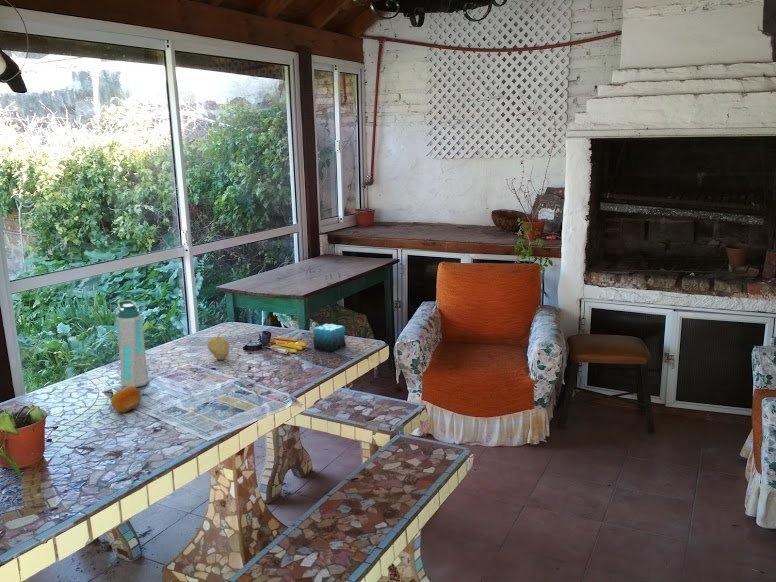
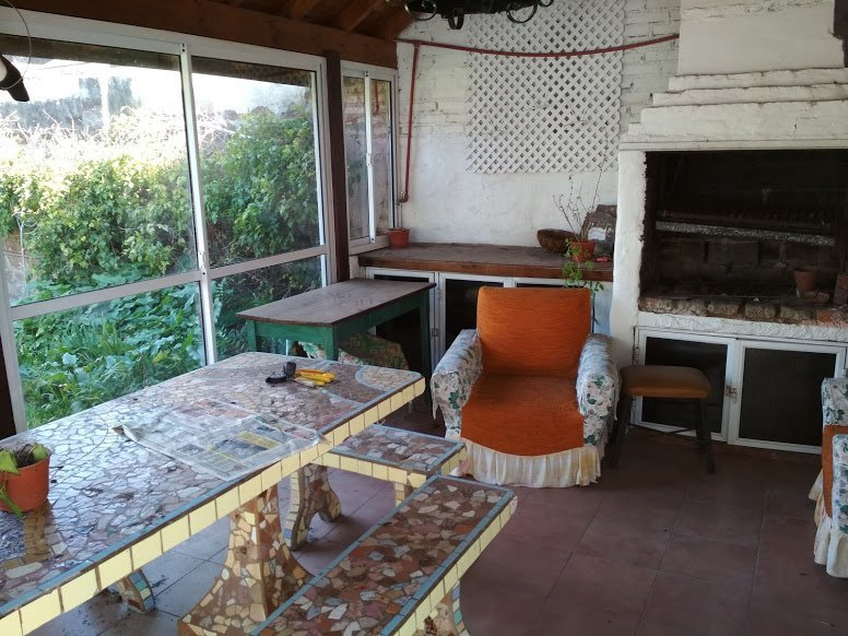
- fruit [110,386,142,414]
- water bottle [115,299,150,388]
- fruit [206,331,230,361]
- candle [312,323,347,353]
